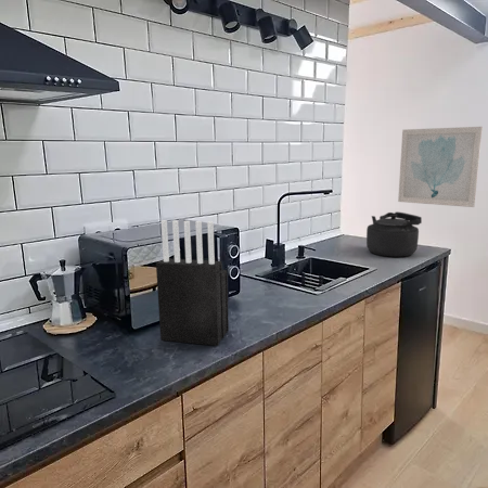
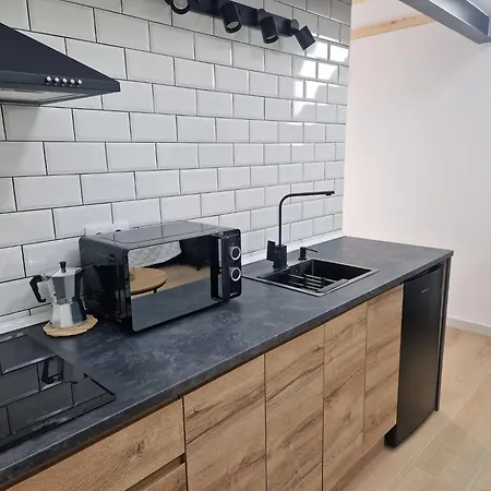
- knife block [155,219,230,347]
- kettle [365,210,423,258]
- wall art [397,126,484,208]
